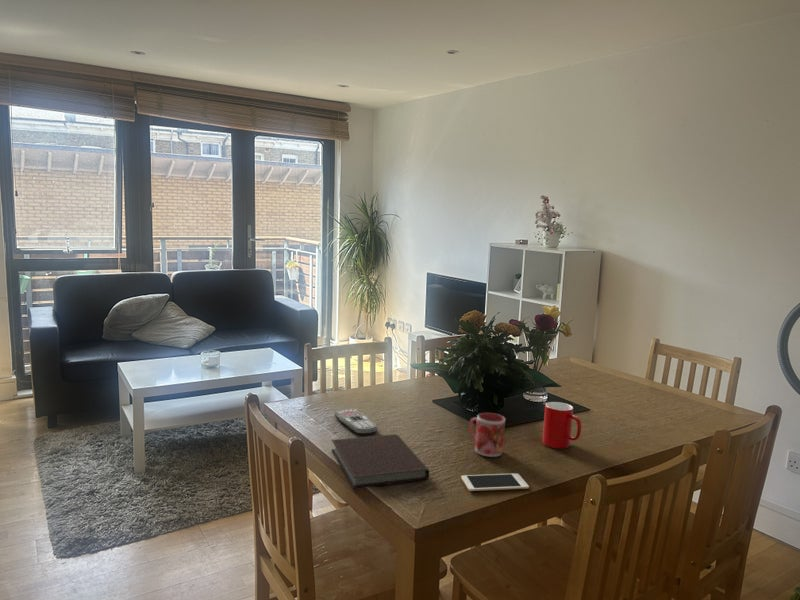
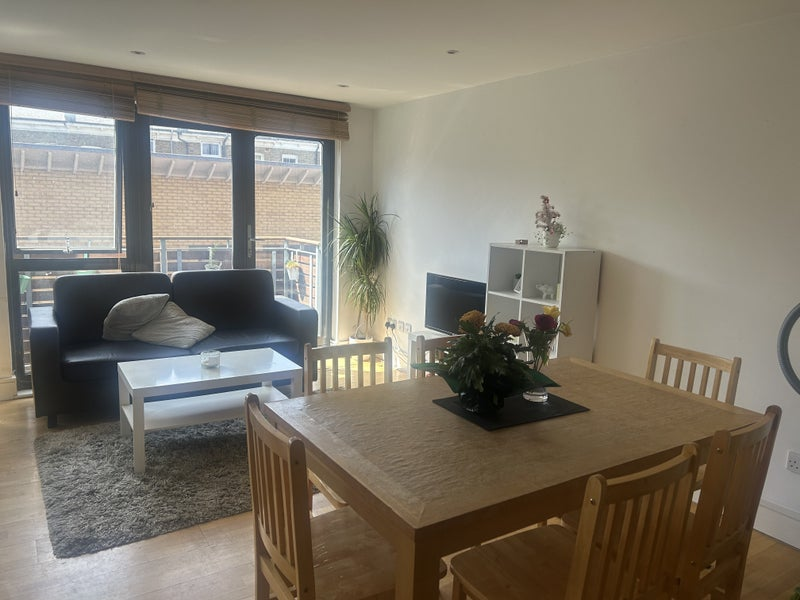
- cup [541,401,582,450]
- cell phone [460,473,530,492]
- notebook [330,433,430,490]
- mug [468,412,506,458]
- remote control [334,408,378,436]
